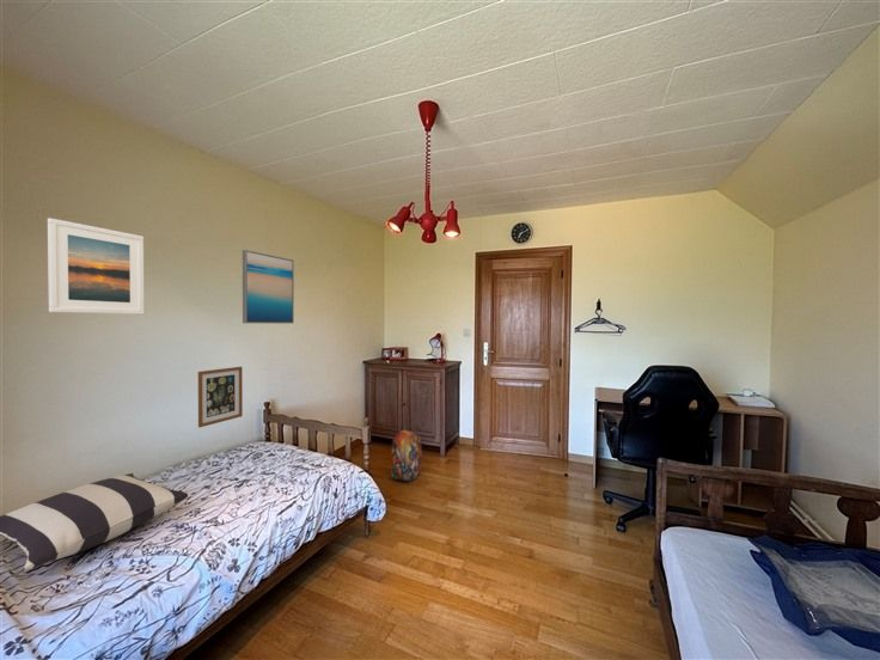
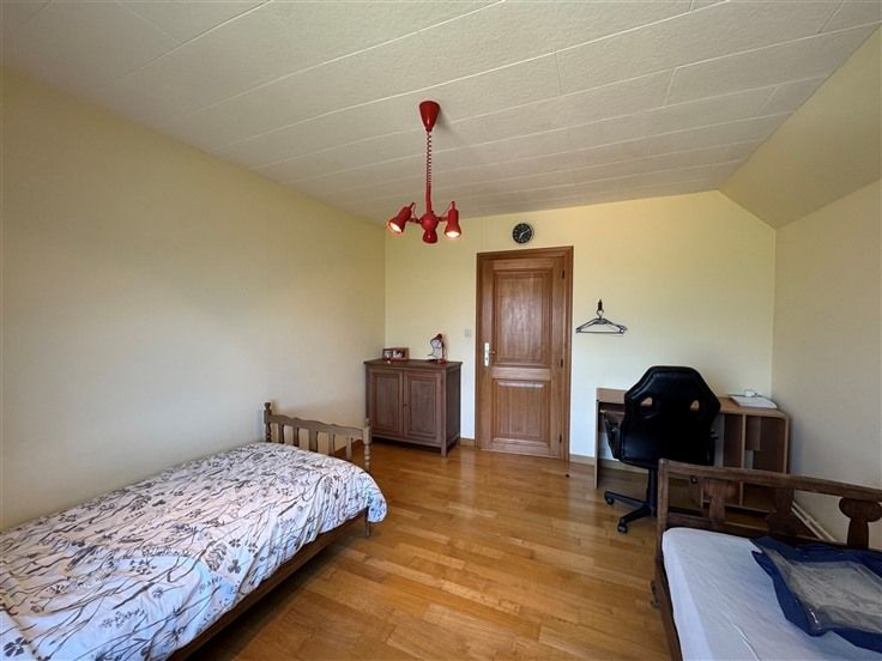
- backpack [391,426,423,483]
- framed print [47,216,145,316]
- pillow [0,472,189,570]
- wall art [242,249,295,325]
- wall art [197,366,244,428]
